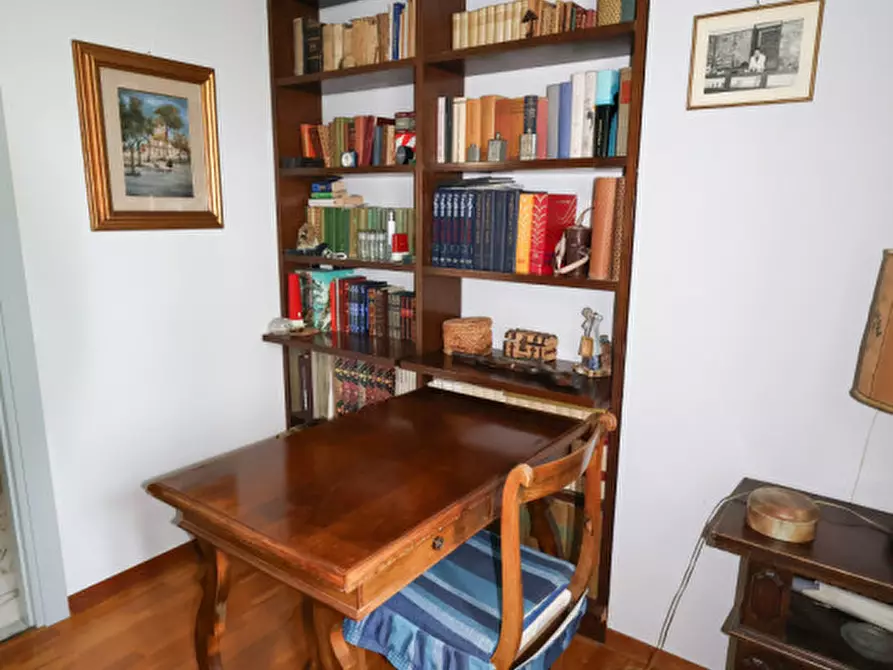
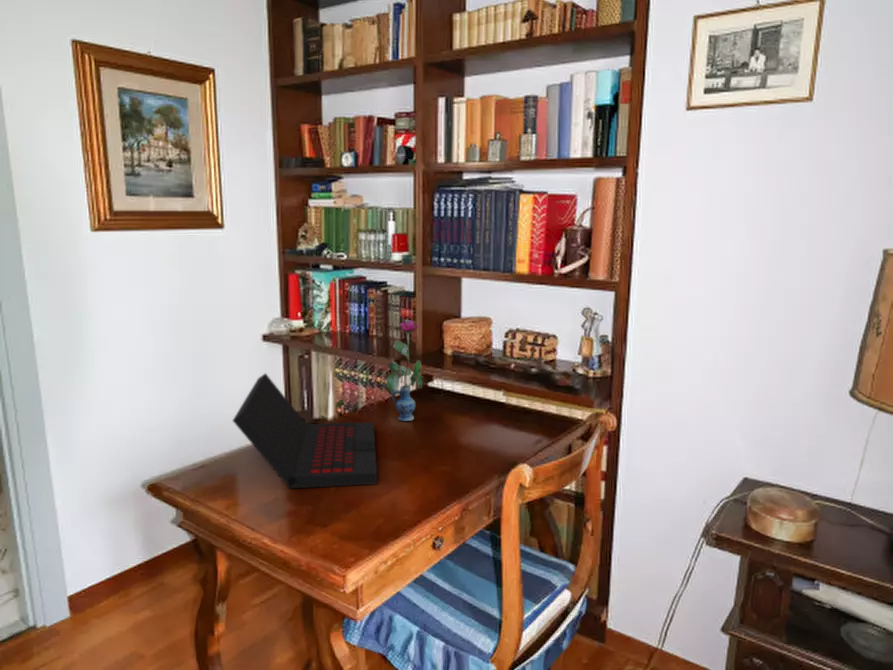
+ vase [385,319,424,422]
+ laptop [231,372,378,489]
